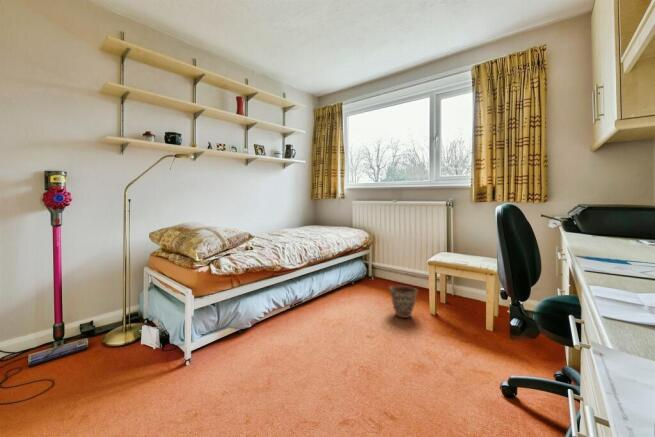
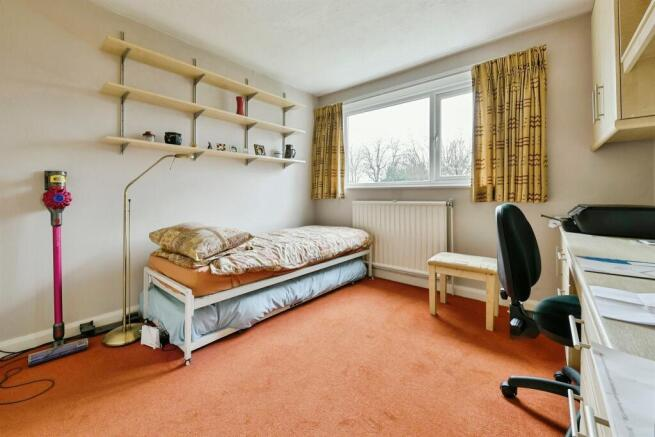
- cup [388,285,419,319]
